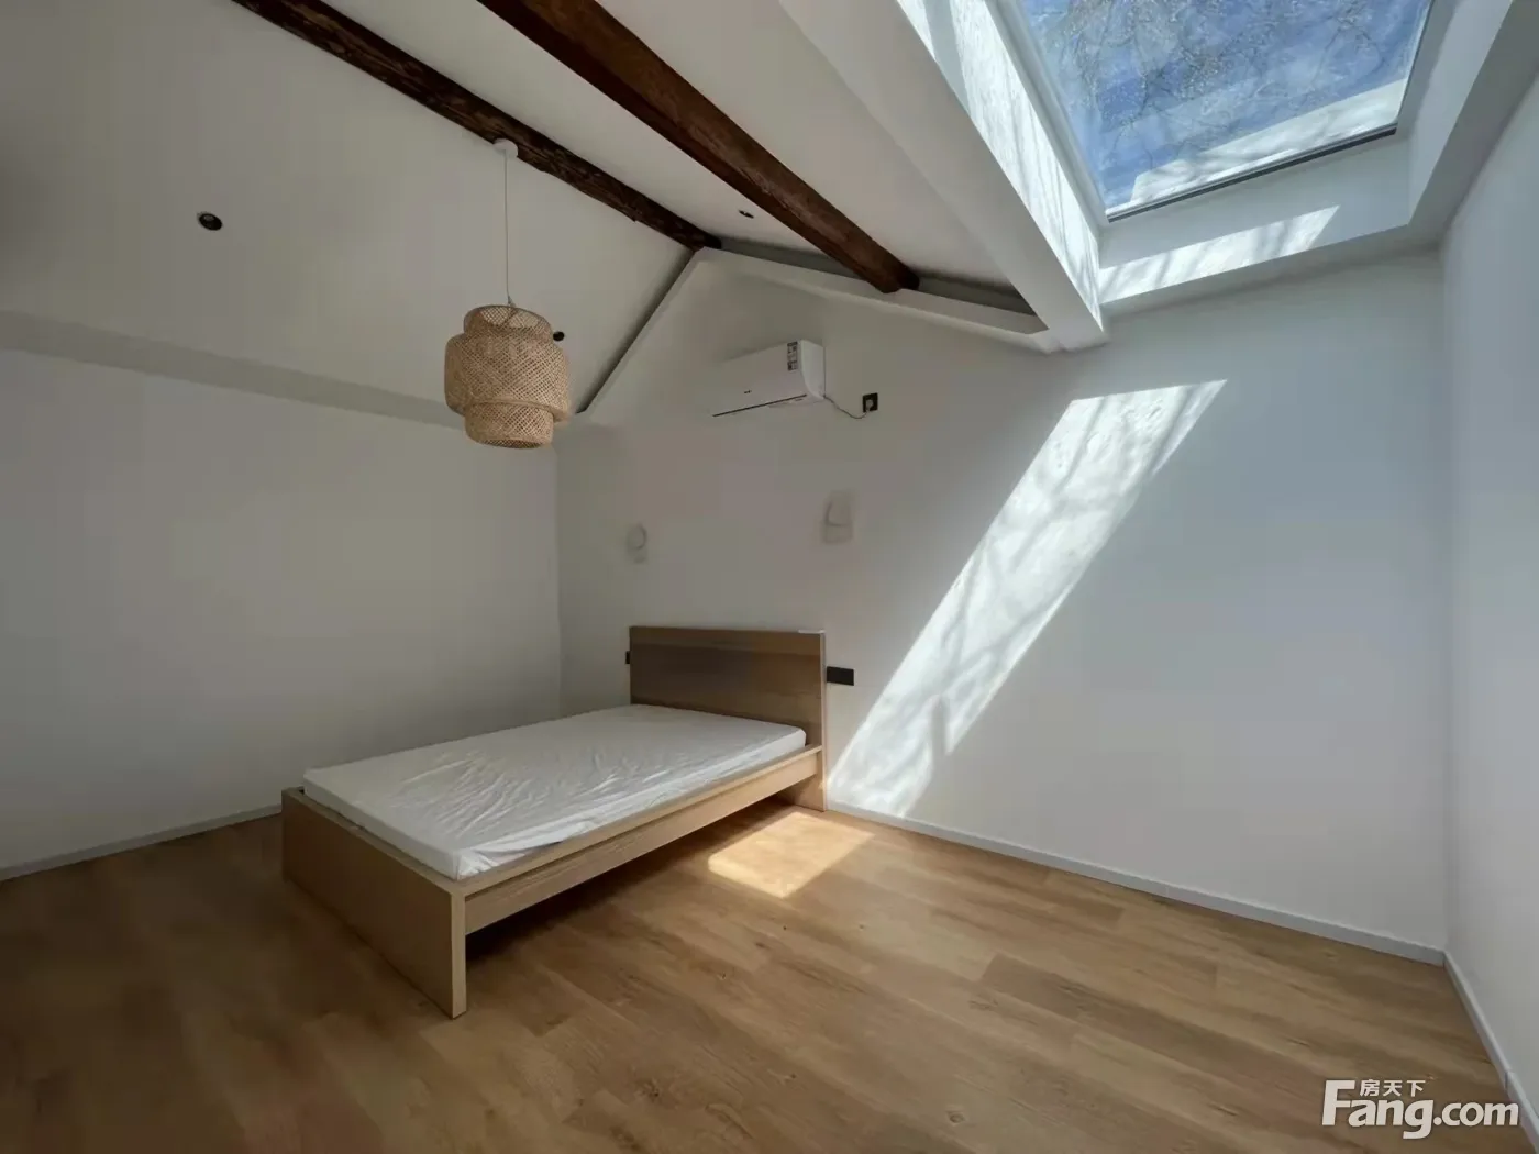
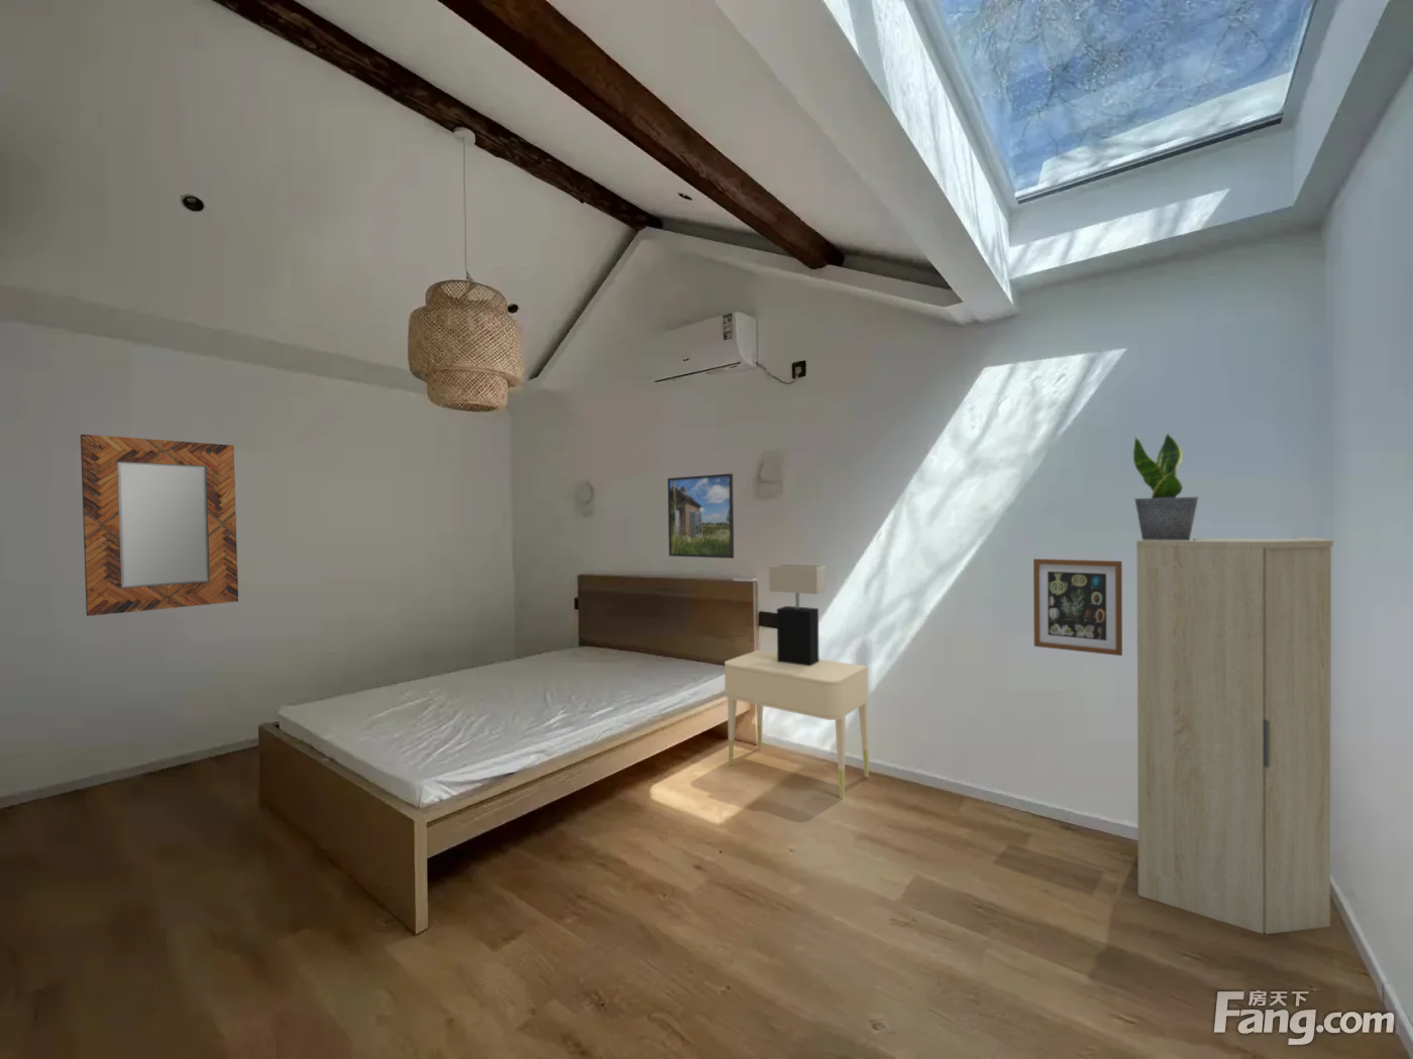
+ potted plant [1133,432,1200,541]
+ nightstand [723,650,870,800]
+ wall art [1032,557,1124,656]
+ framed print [668,473,734,560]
+ home mirror [80,434,239,617]
+ table lamp [768,564,827,665]
+ cabinet [1136,536,1334,934]
